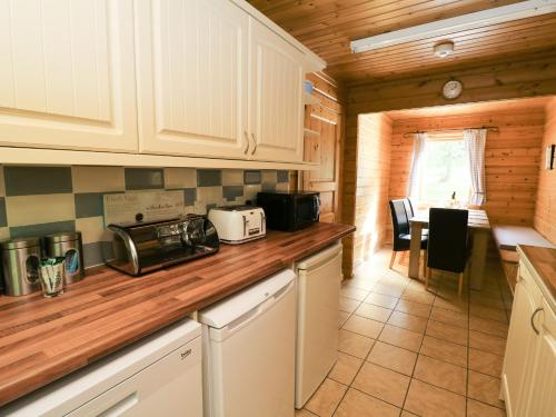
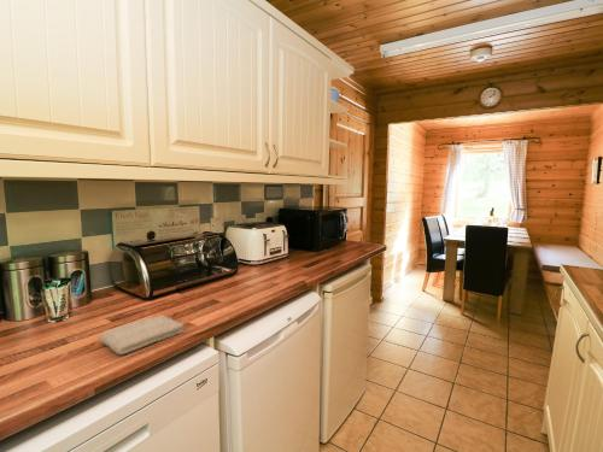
+ washcloth [98,313,185,356]
